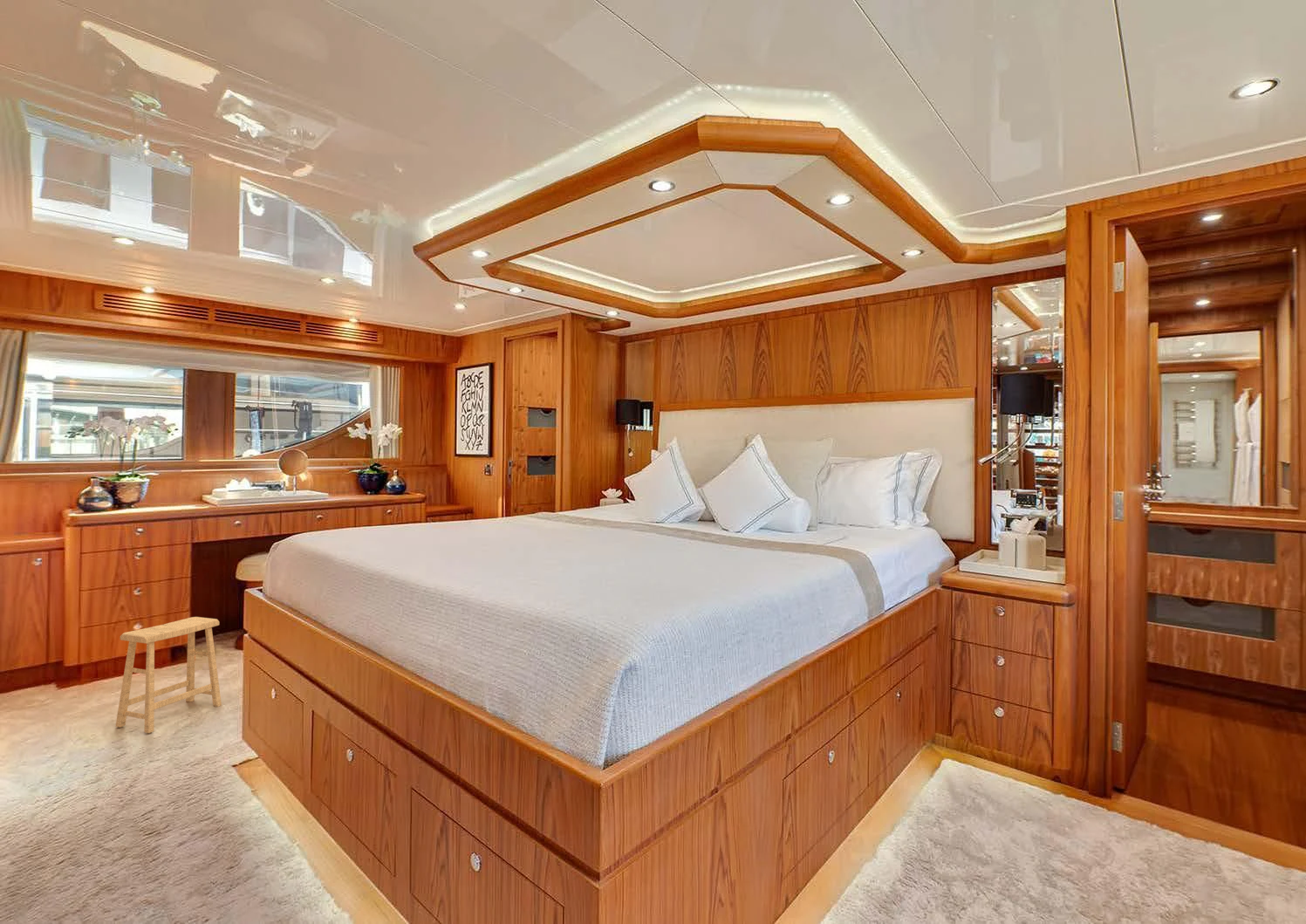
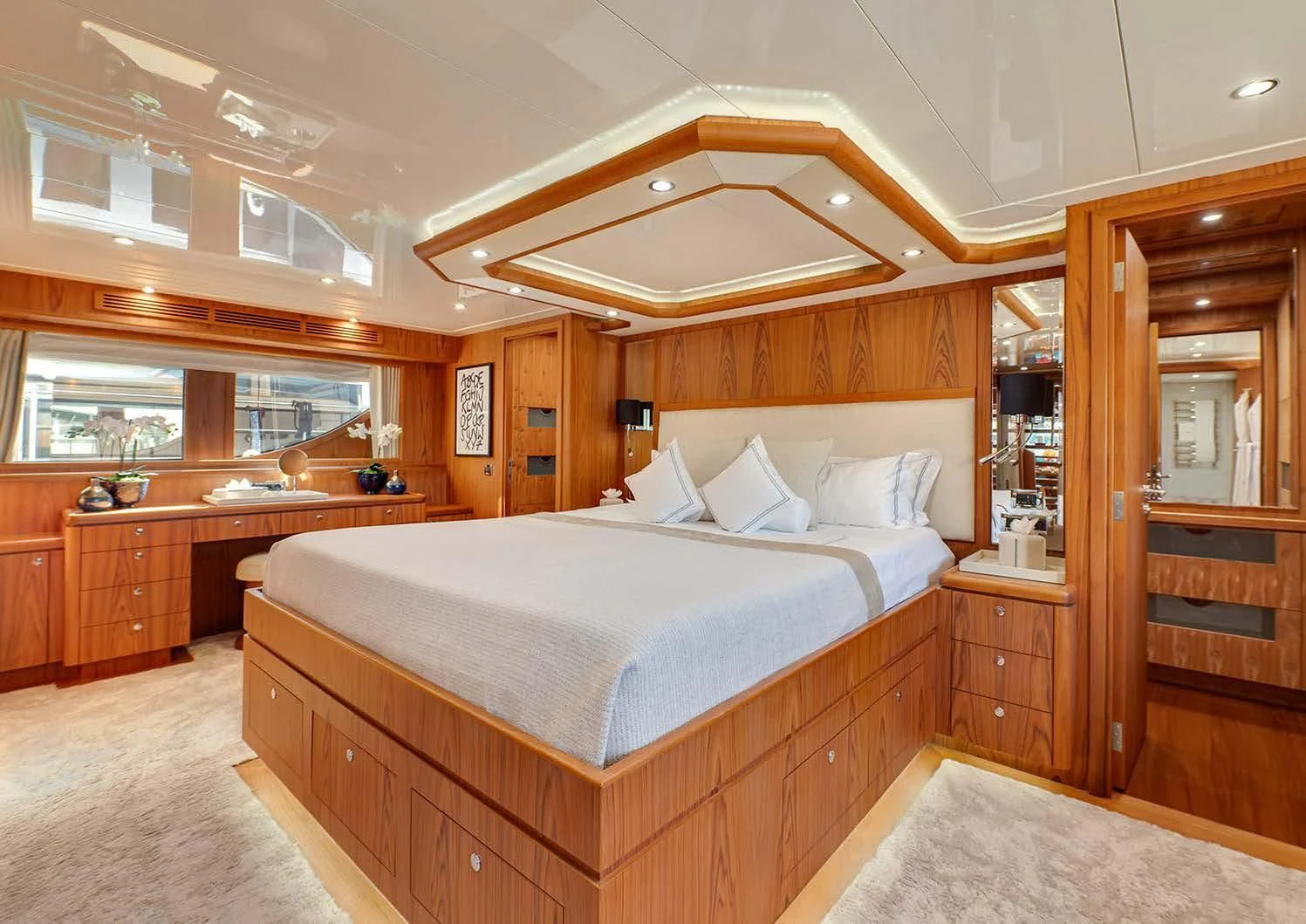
- footstool [115,616,222,734]
